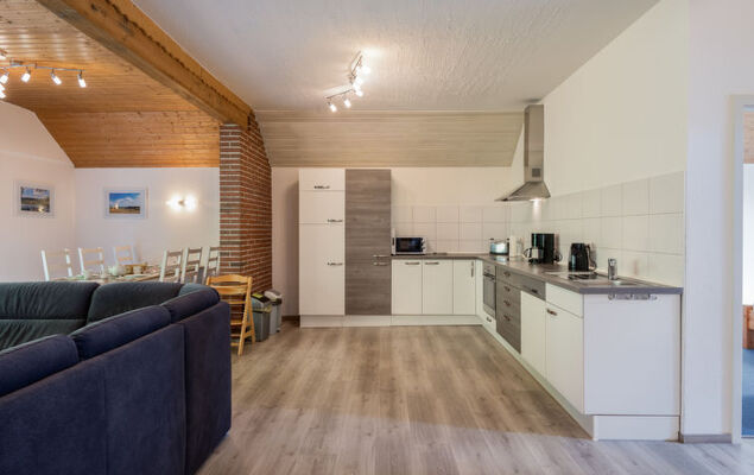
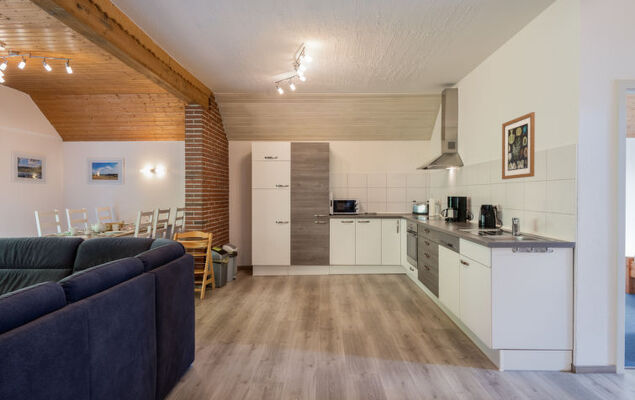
+ wall art [501,111,536,180]
